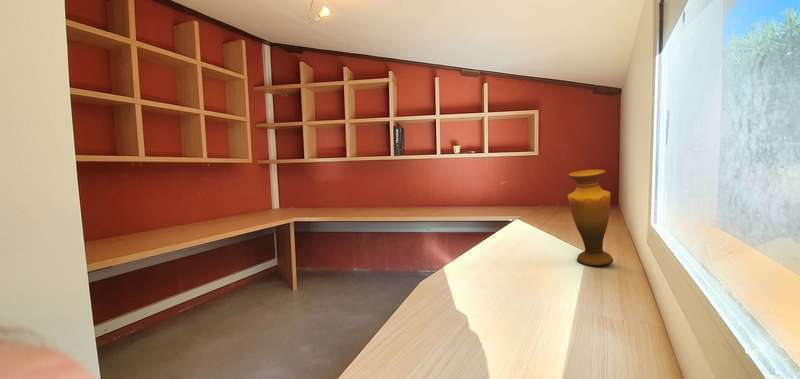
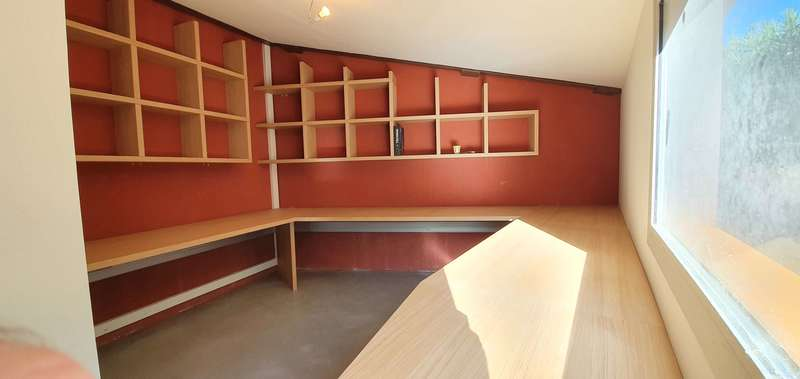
- vase [567,169,614,267]
